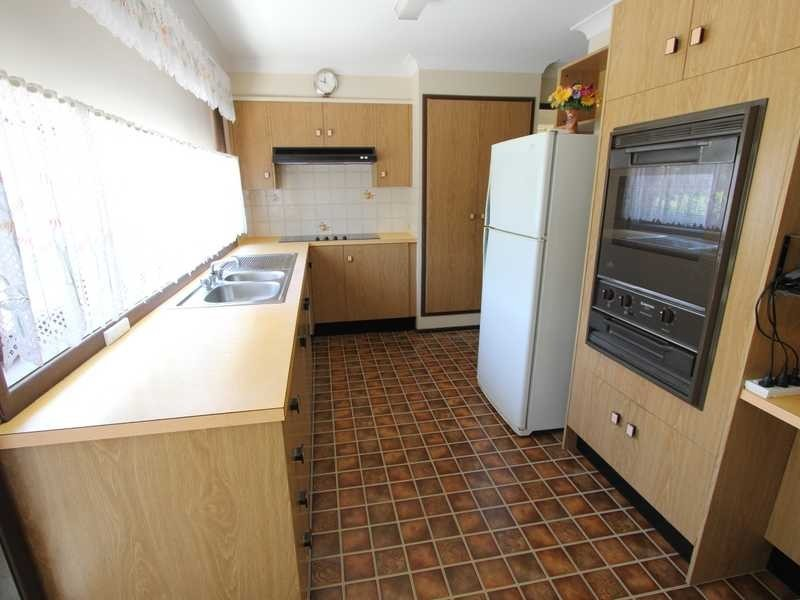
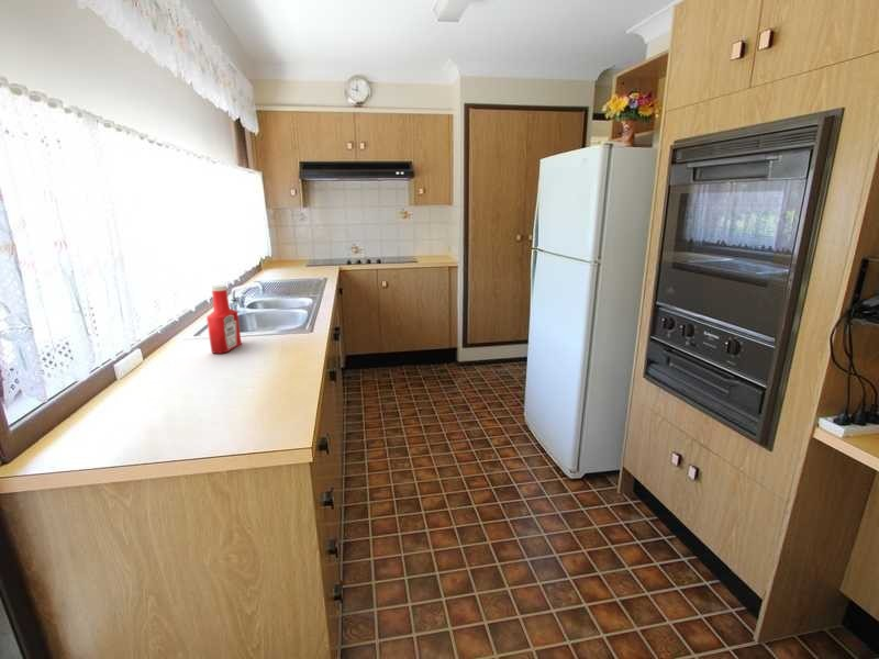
+ soap bottle [205,283,243,355]
